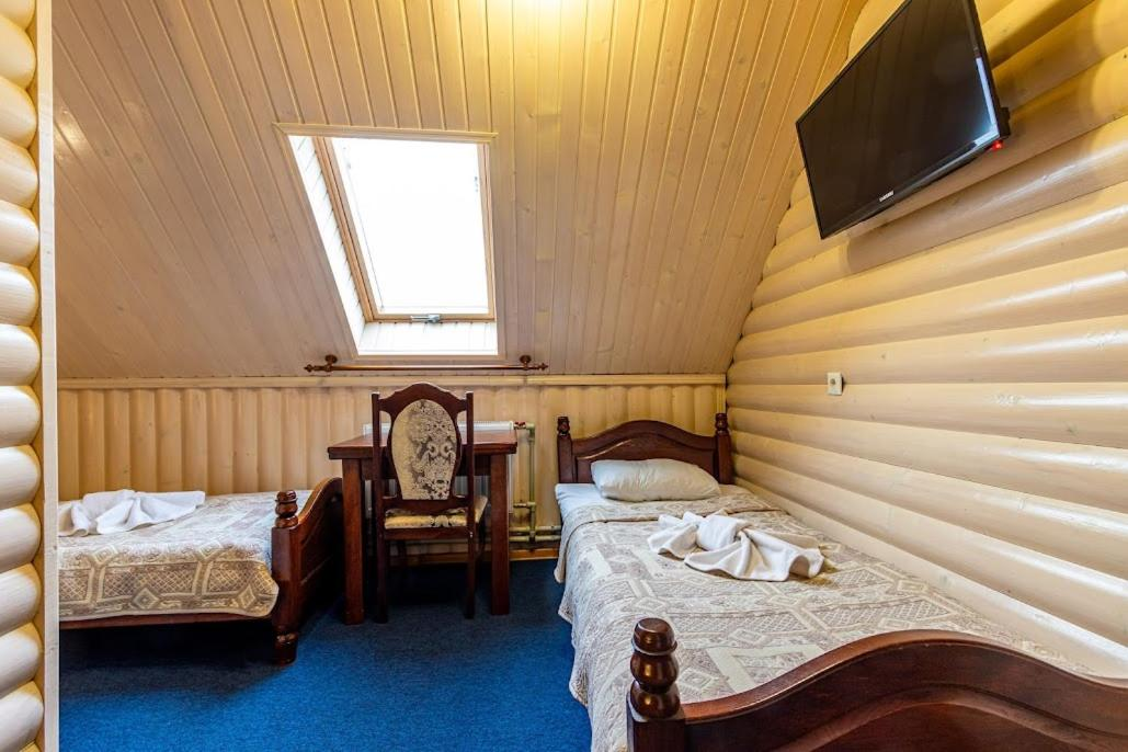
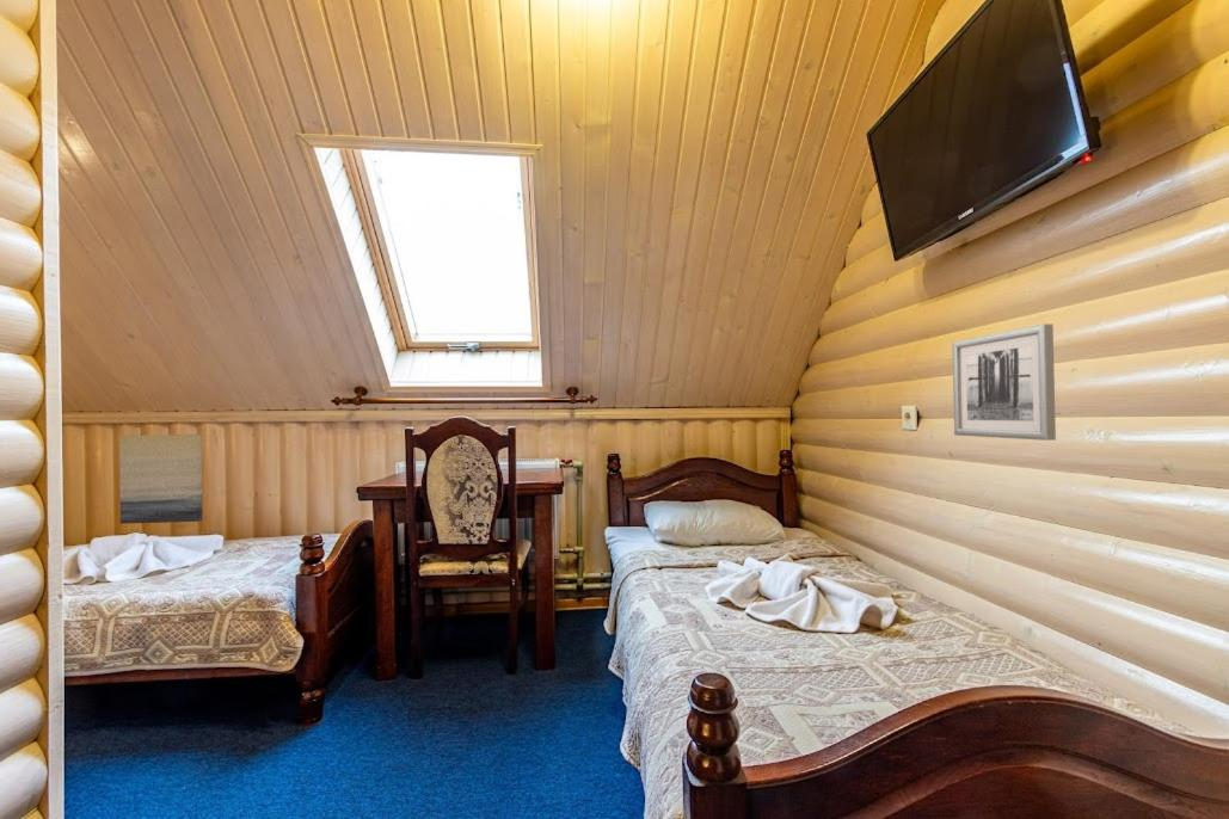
+ wall art [951,324,1057,442]
+ wall art [118,433,203,525]
